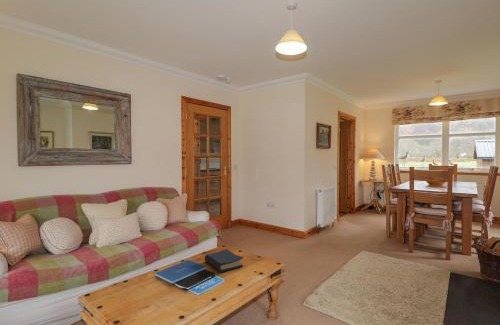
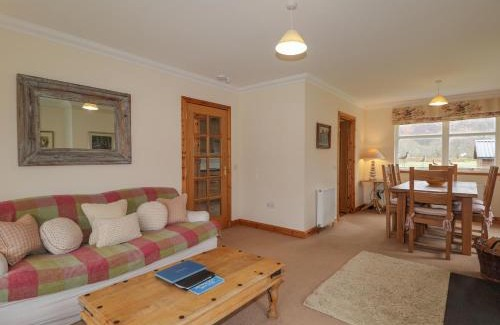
- hardback book [204,248,244,273]
